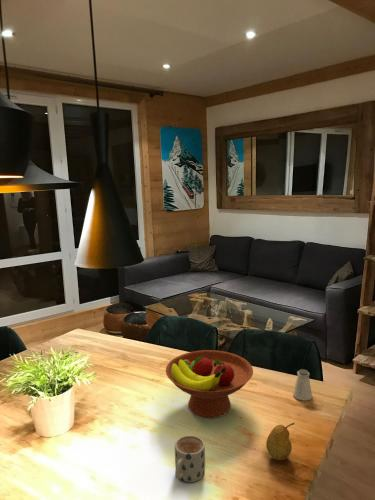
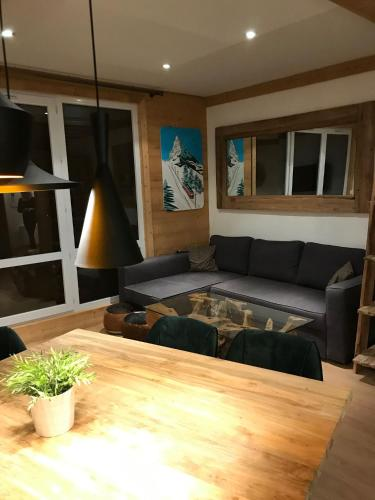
- saltshaker [292,368,313,402]
- mug [174,434,206,483]
- fruit bowl [165,349,254,419]
- fruit [265,422,296,461]
